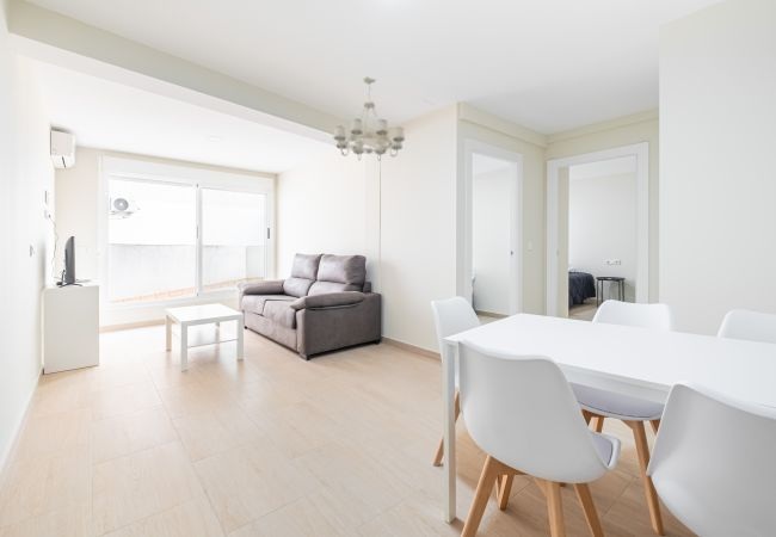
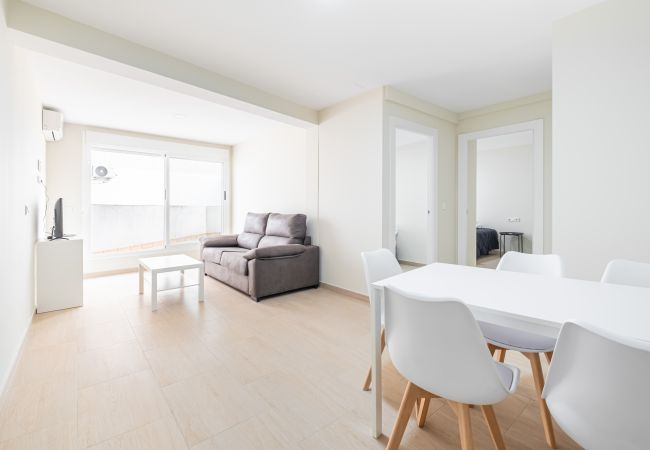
- chandelier [333,75,406,162]
